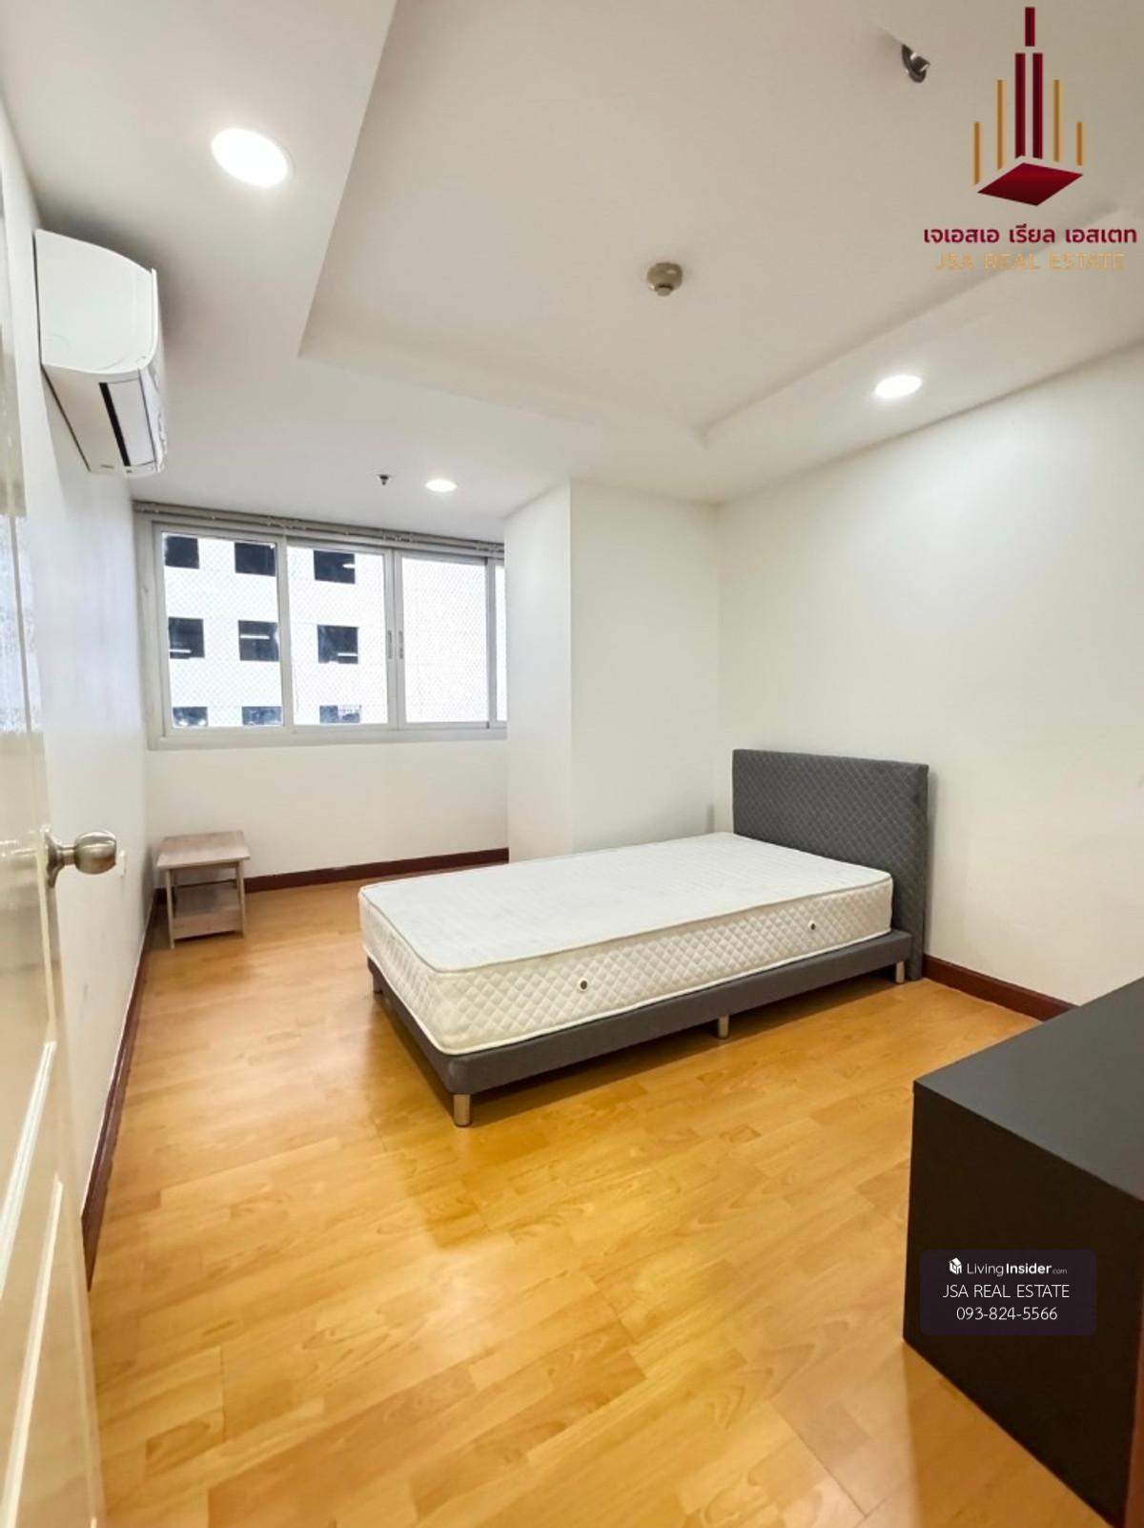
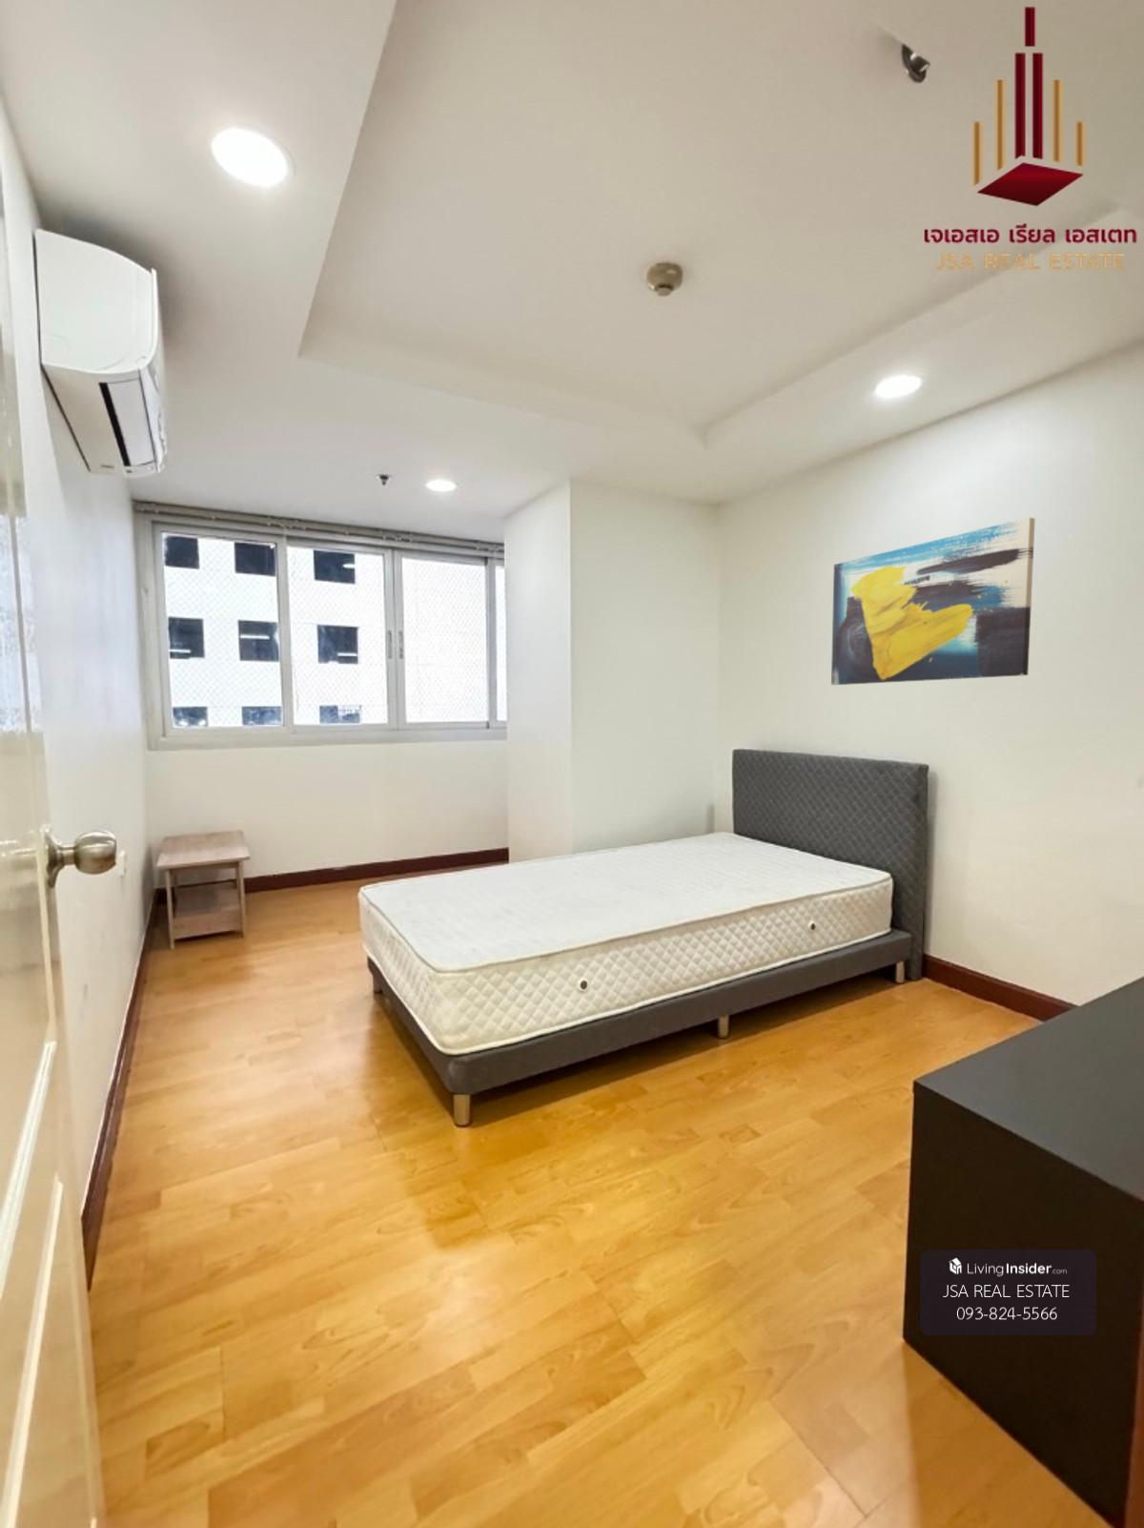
+ wall art [830,516,1036,685]
